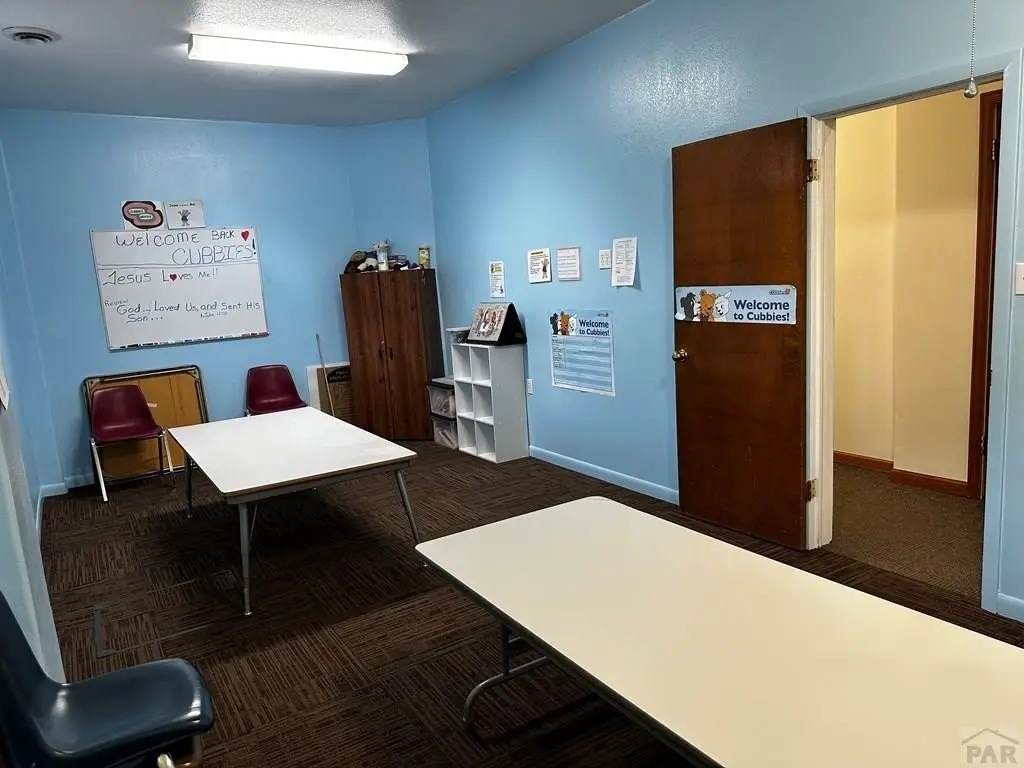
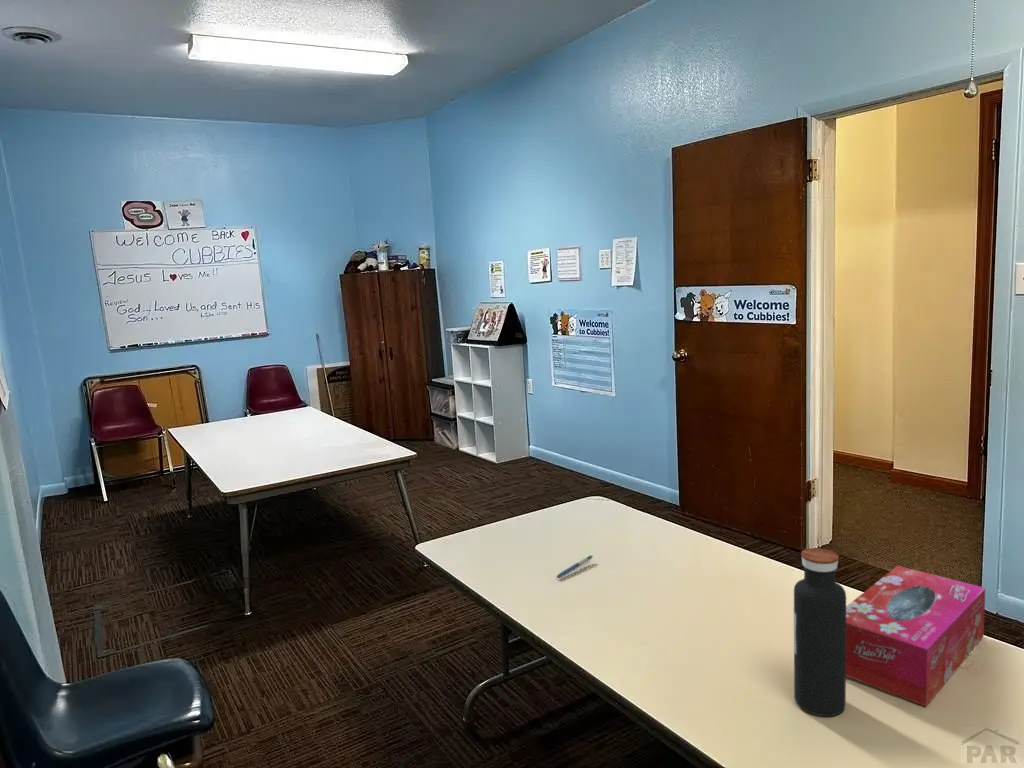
+ tissue box [846,565,986,708]
+ water bottle [793,547,847,717]
+ pen [555,554,594,579]
